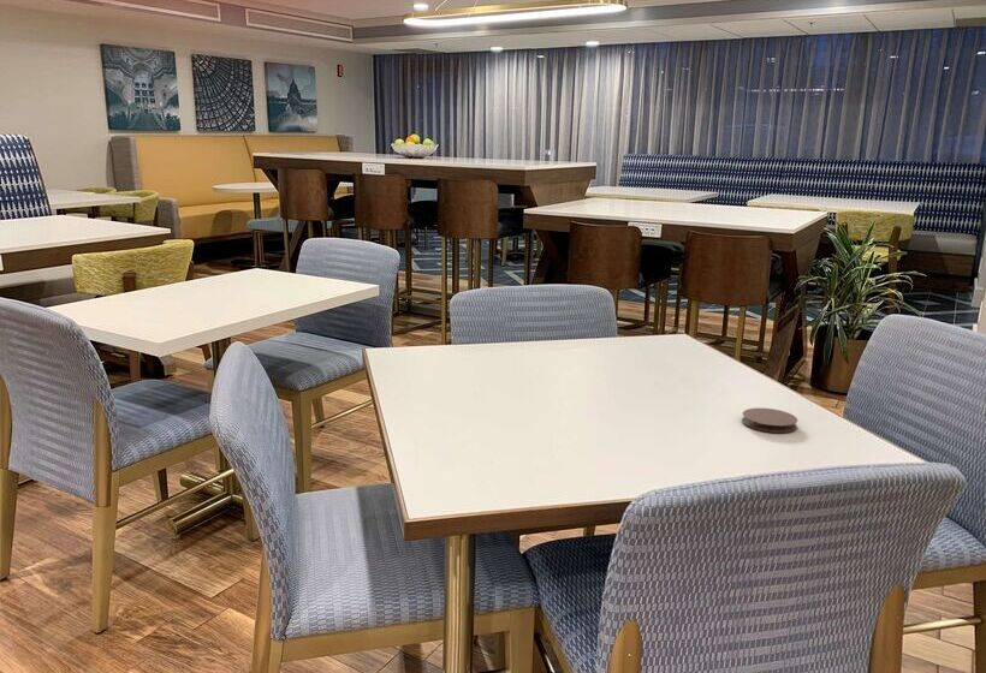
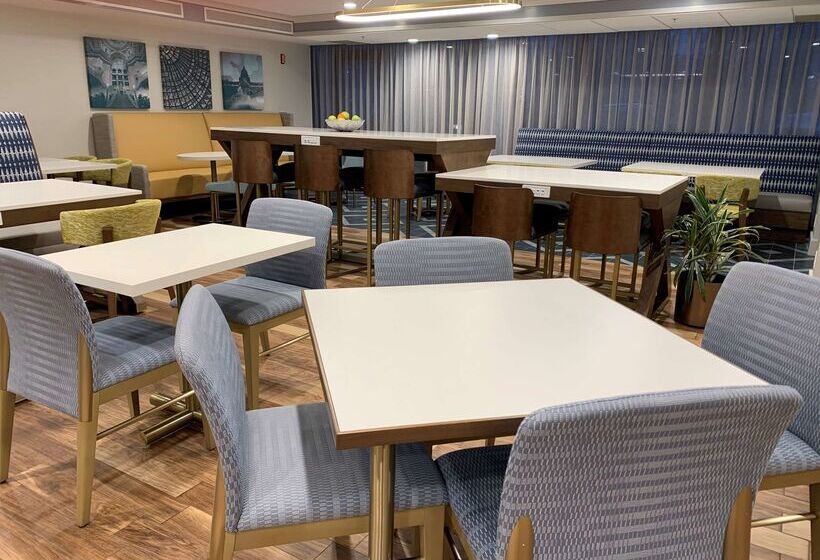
- coaster [741,406,798,434]
